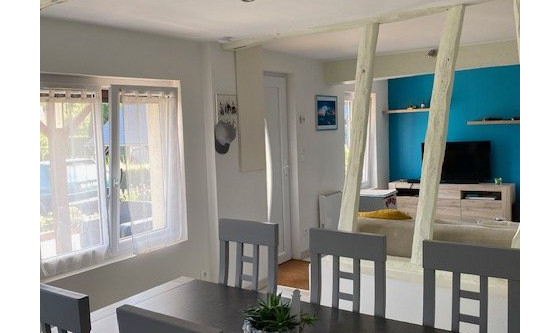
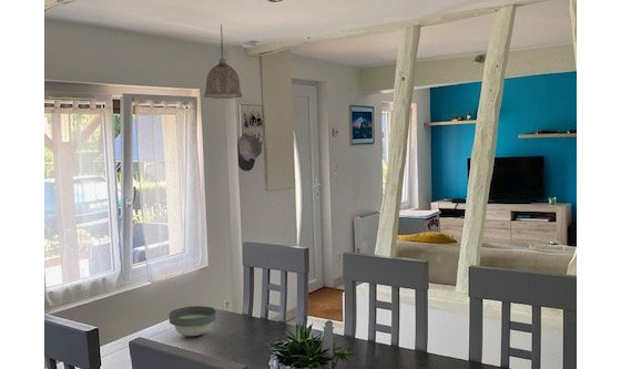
+ bowl [169,305,217,337]
+ pendant lamp [203,23,243,100]
